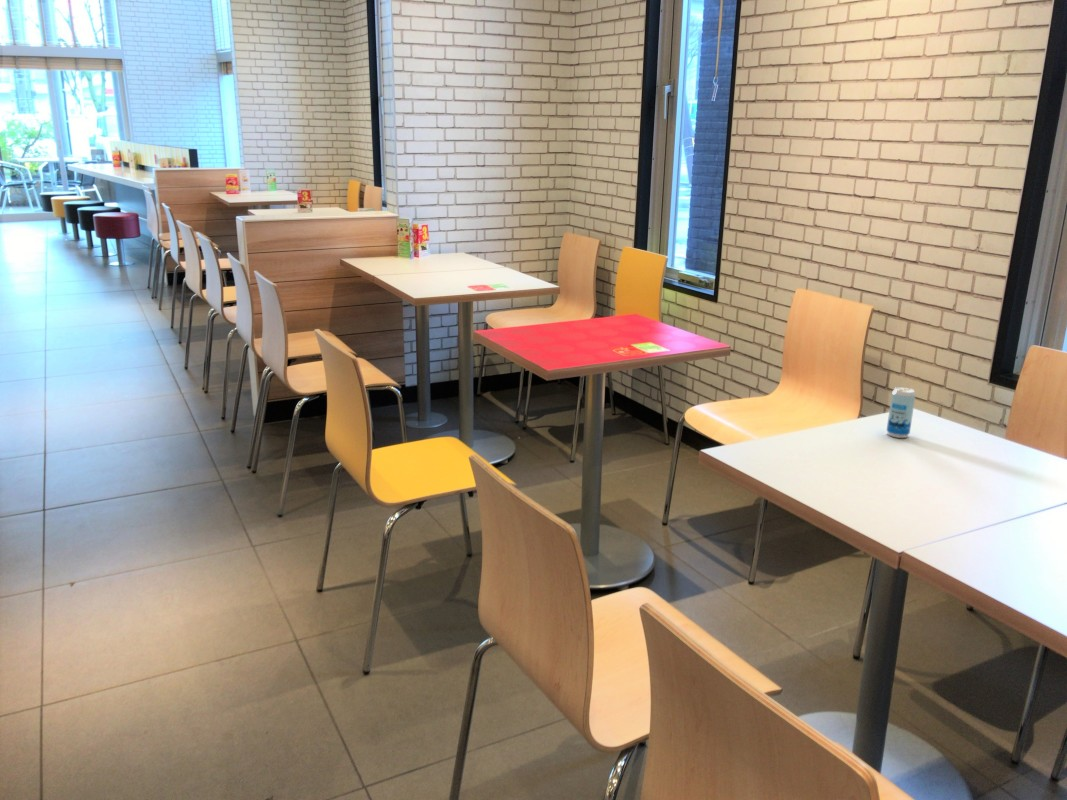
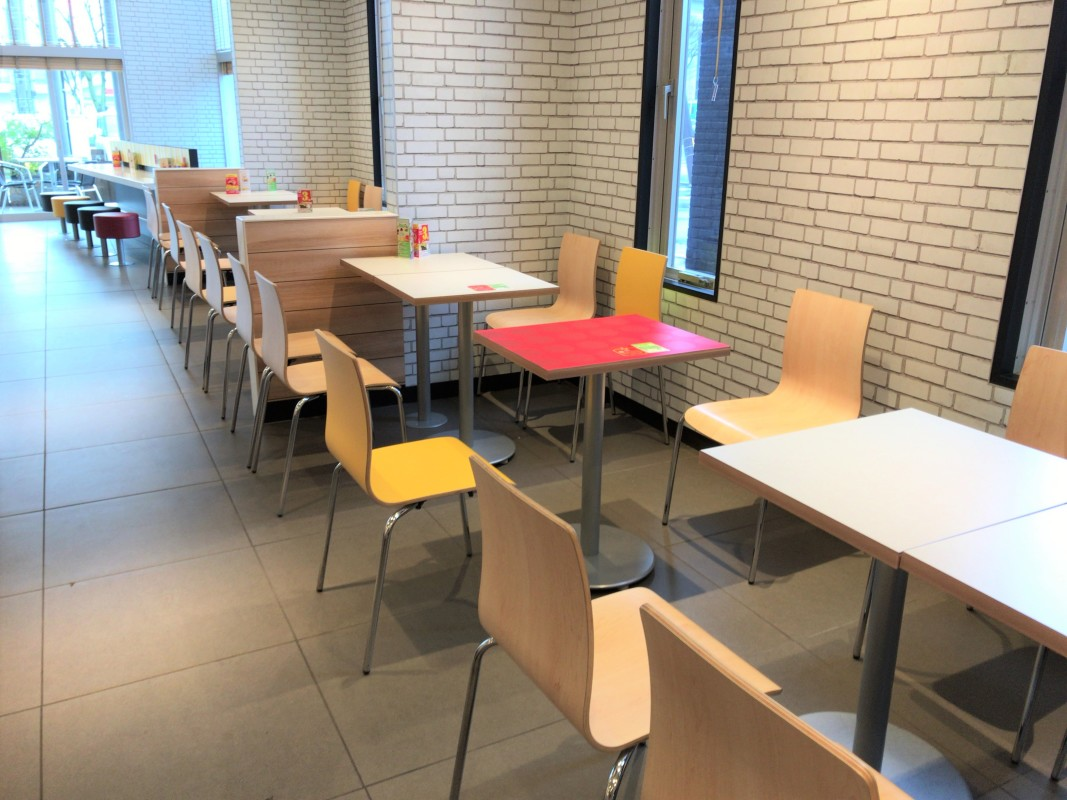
- beverage can [886,386,917,439]
